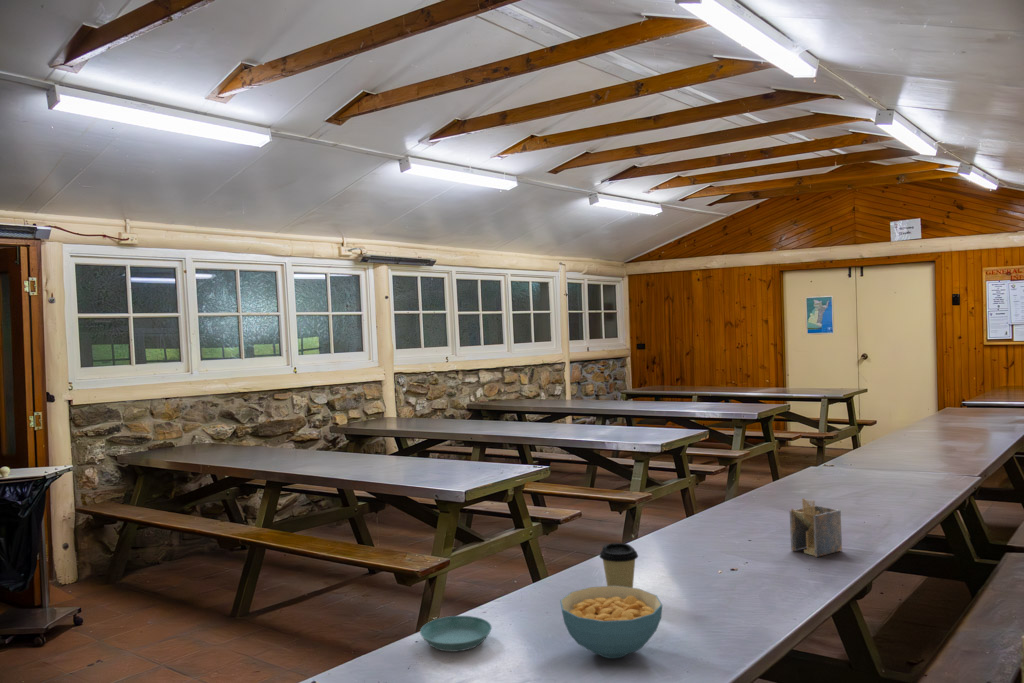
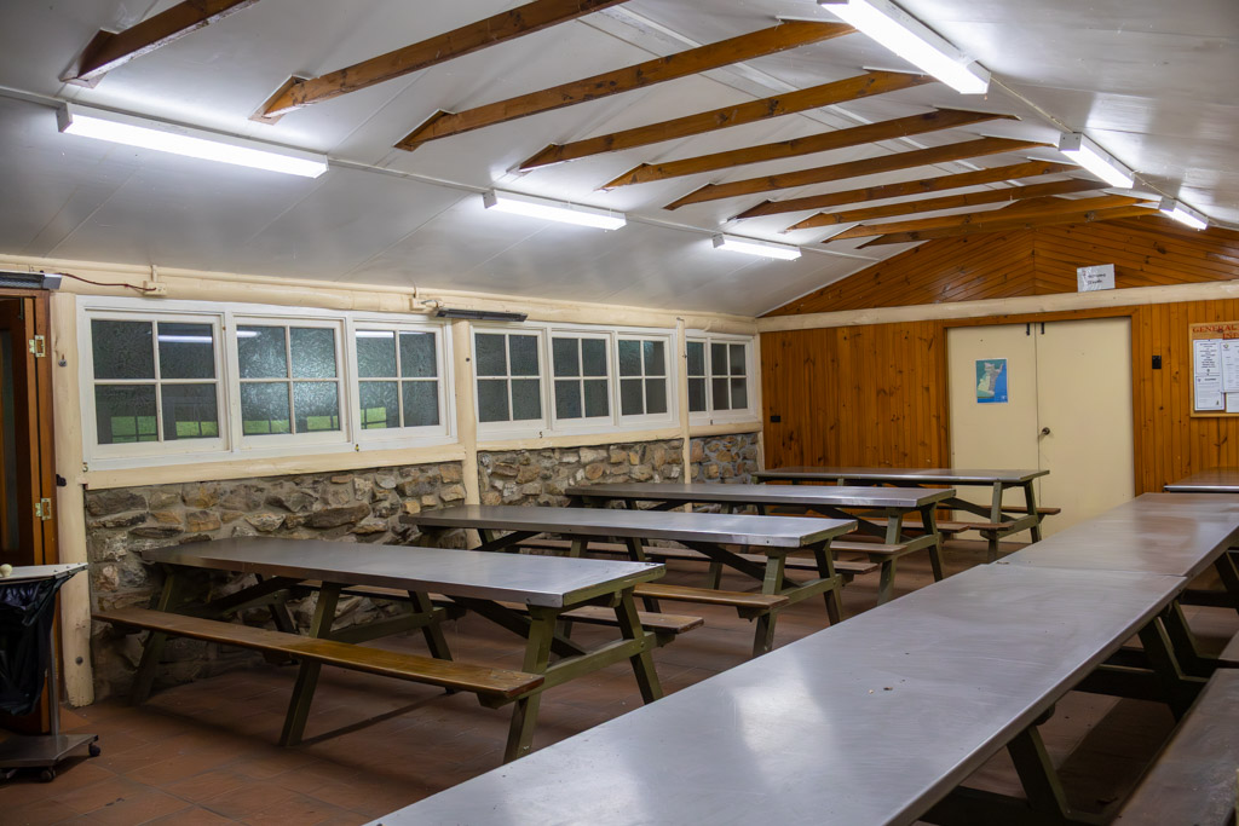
- cereal bowl [559,585,663,659]
- coffee cup [598,542,639,588]
- napkin holder [789,497,843,558]
- saucer [419,615,493,653]
